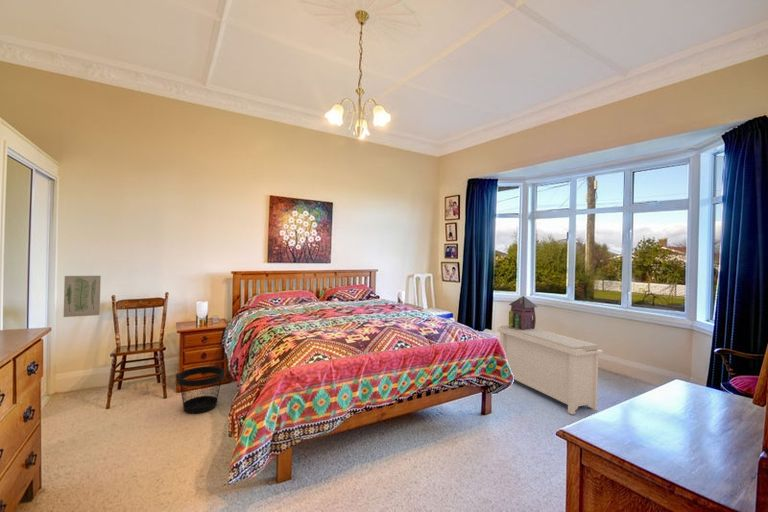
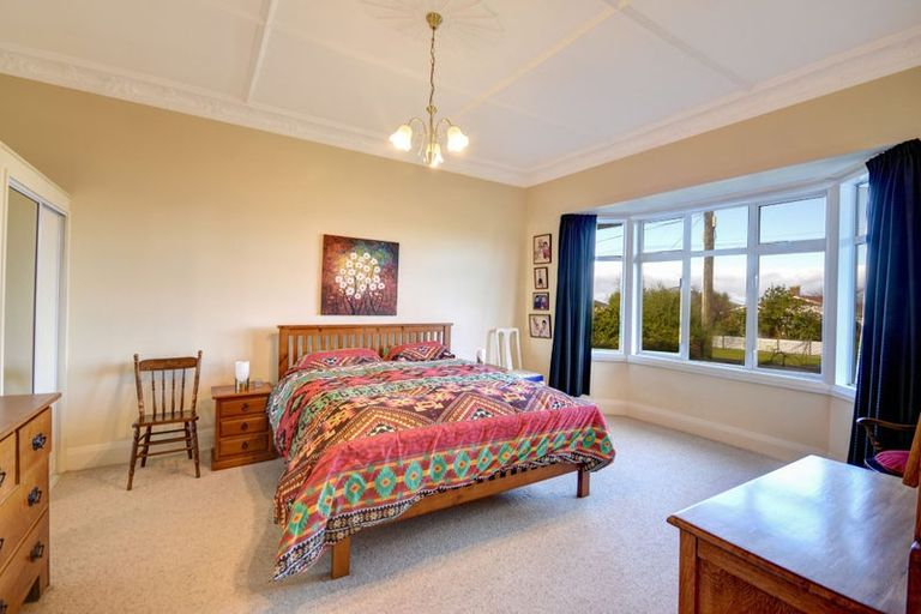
- wastebasket [176,365,226,415]
- wall art [63,275,102,318]
- bench [496,324,604,415]
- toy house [508,295,539,330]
